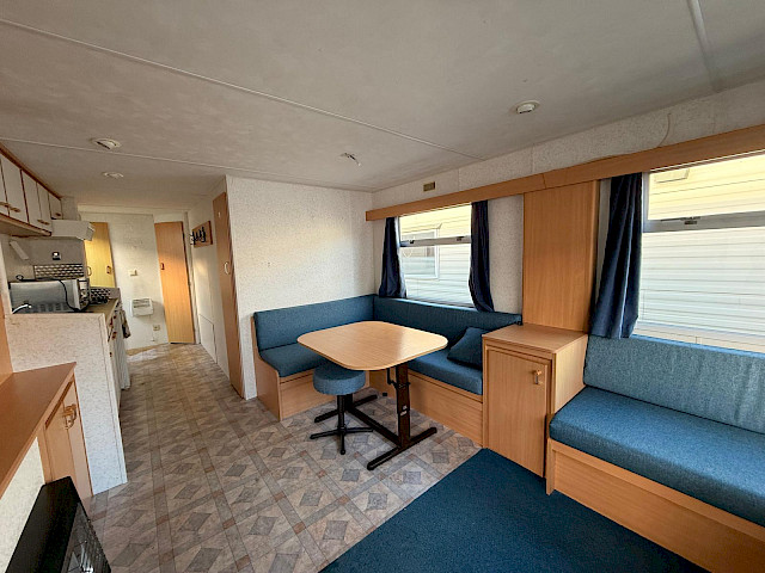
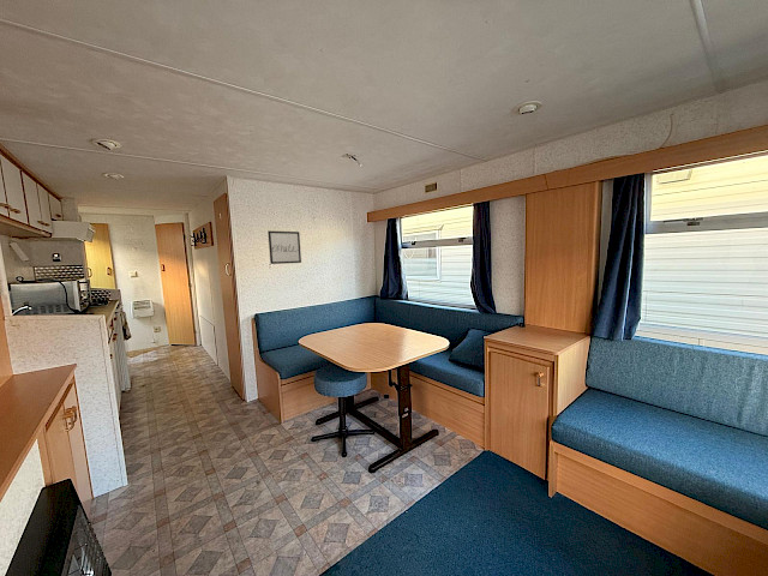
+ wall art [266,230,302,265]
